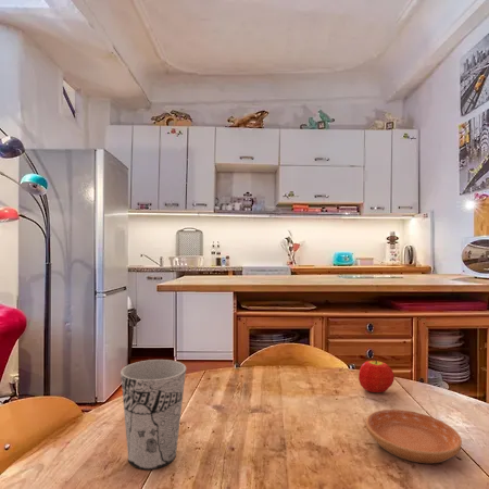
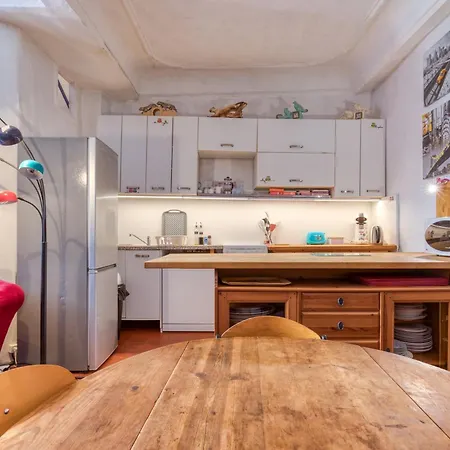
- fruit [358,358,396,393]
- saucer [365,409,463,464]
- cup [120,359,187,471]
